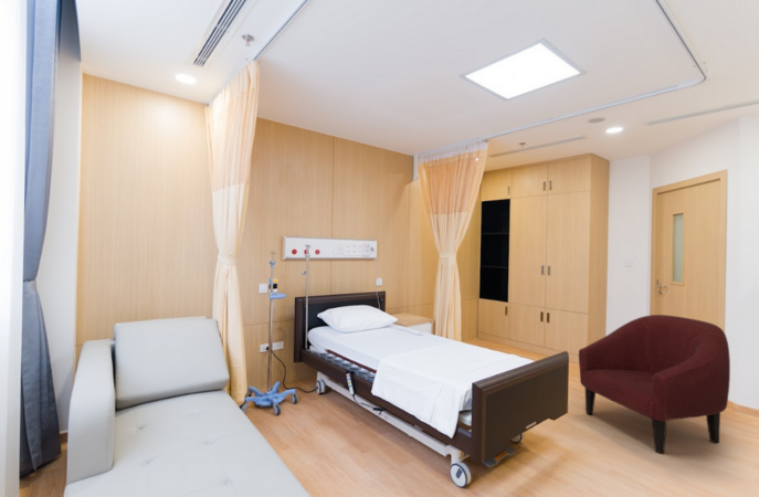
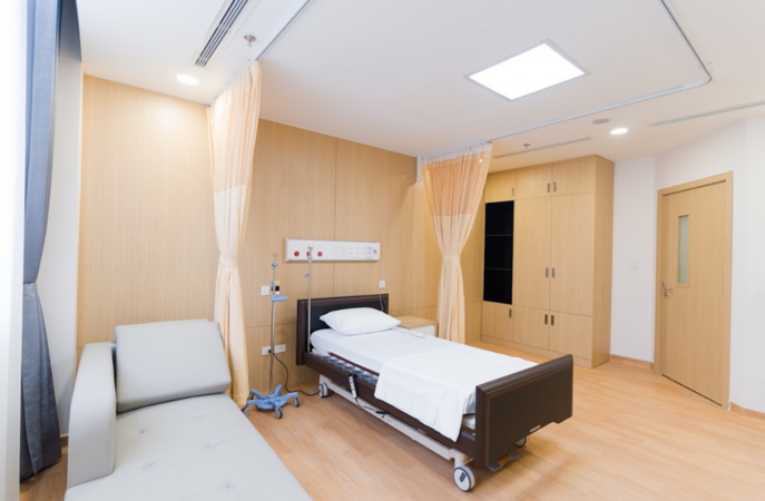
- armchair [578,314,731,454]
